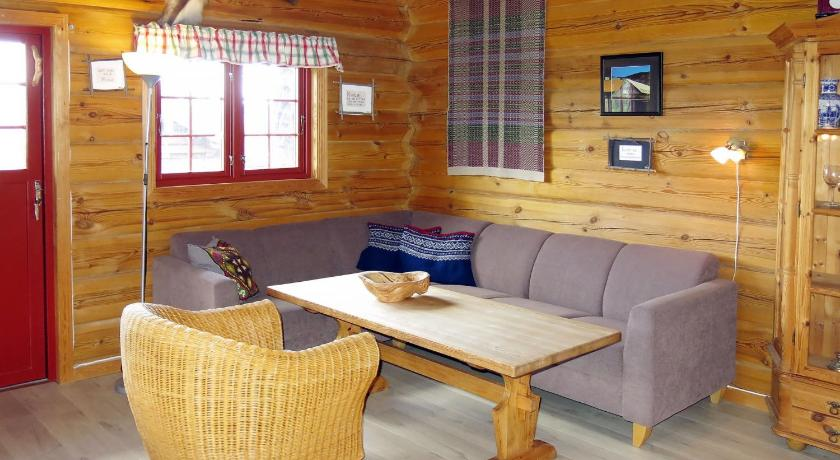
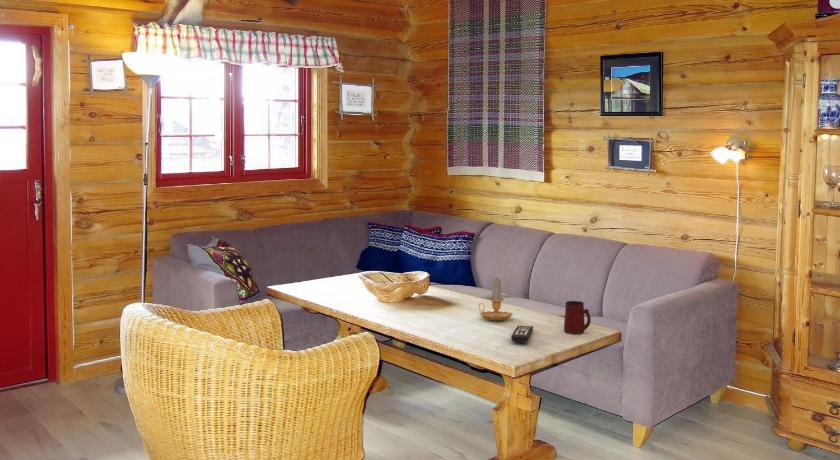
+ candle [478,278,514,322]
+ mug [563,300,592,335]
+ remote control [510,325,534,343]
